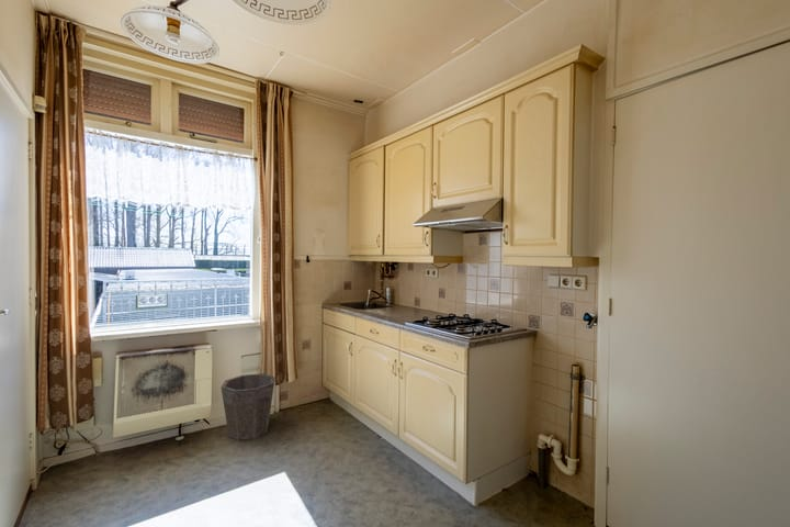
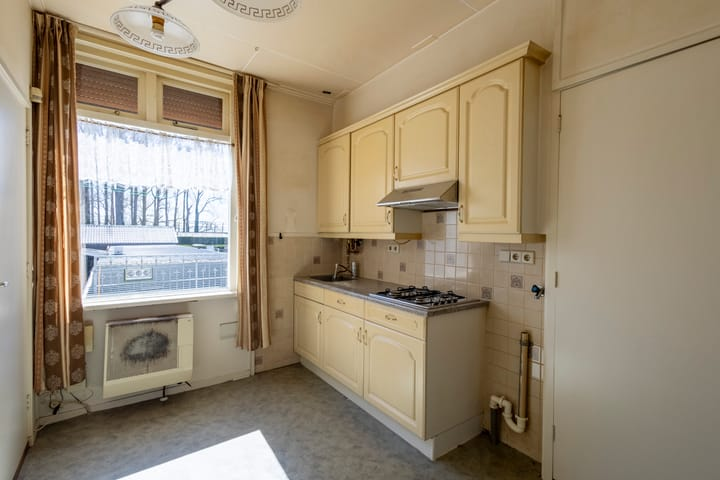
- waste bin [221,372,276,441]
